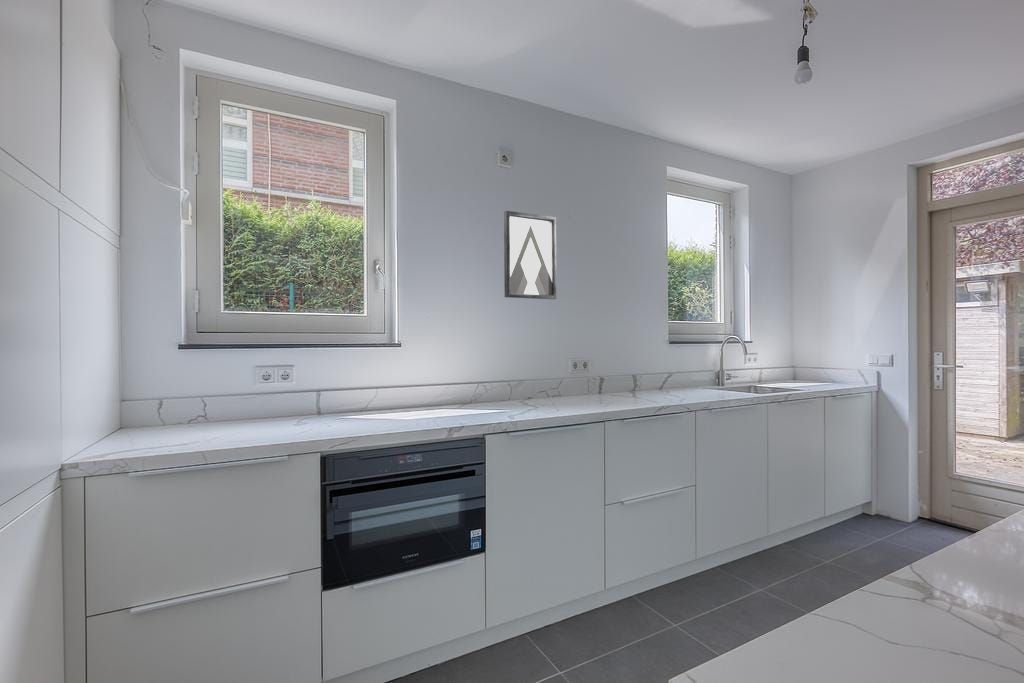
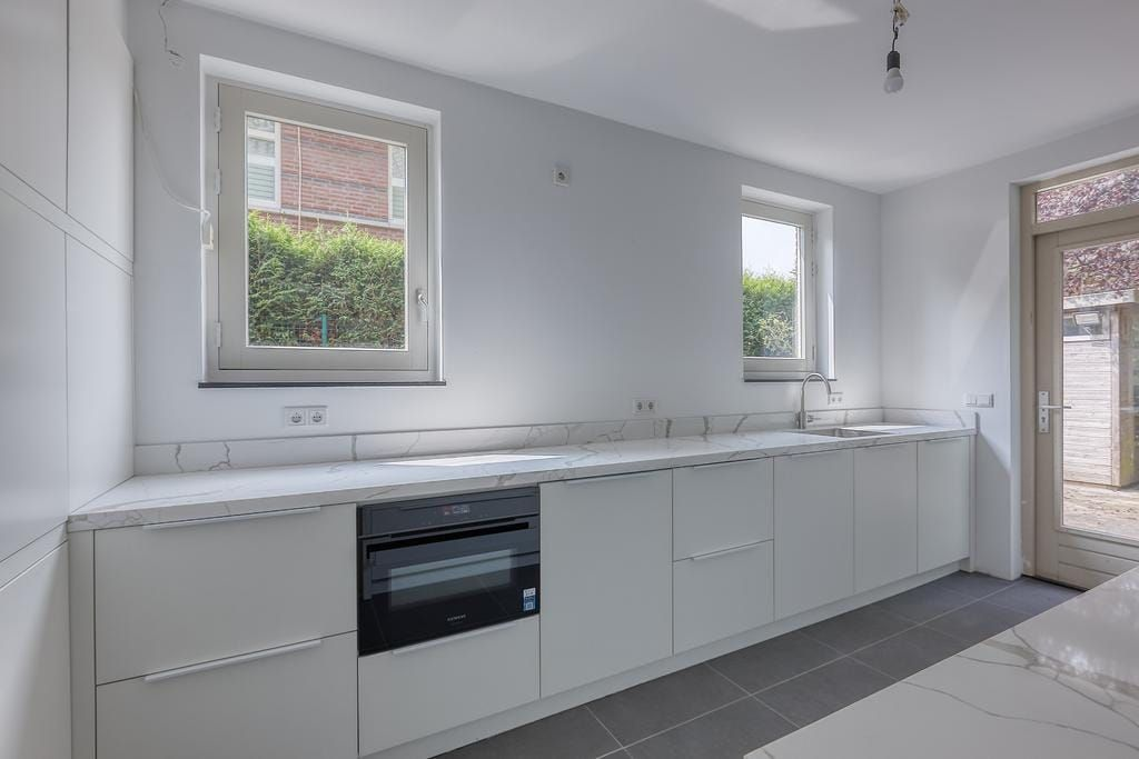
- wall art [503,210,557,300]
